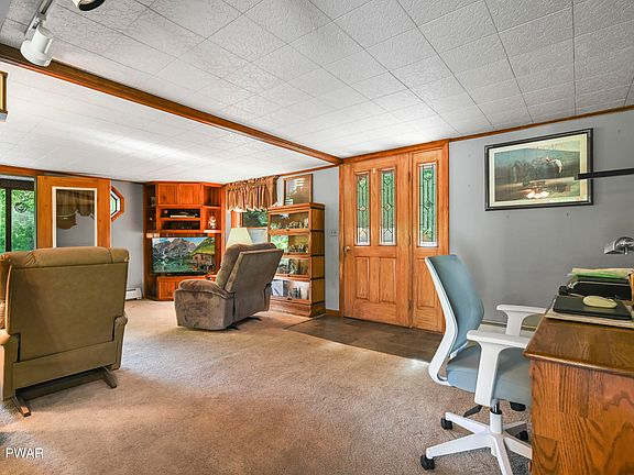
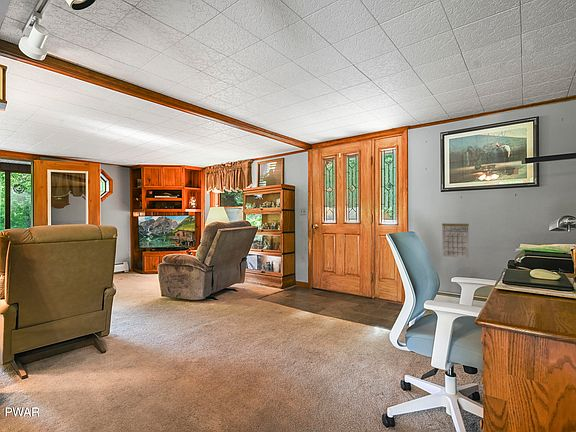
+ calendar [441,215,470,259]
